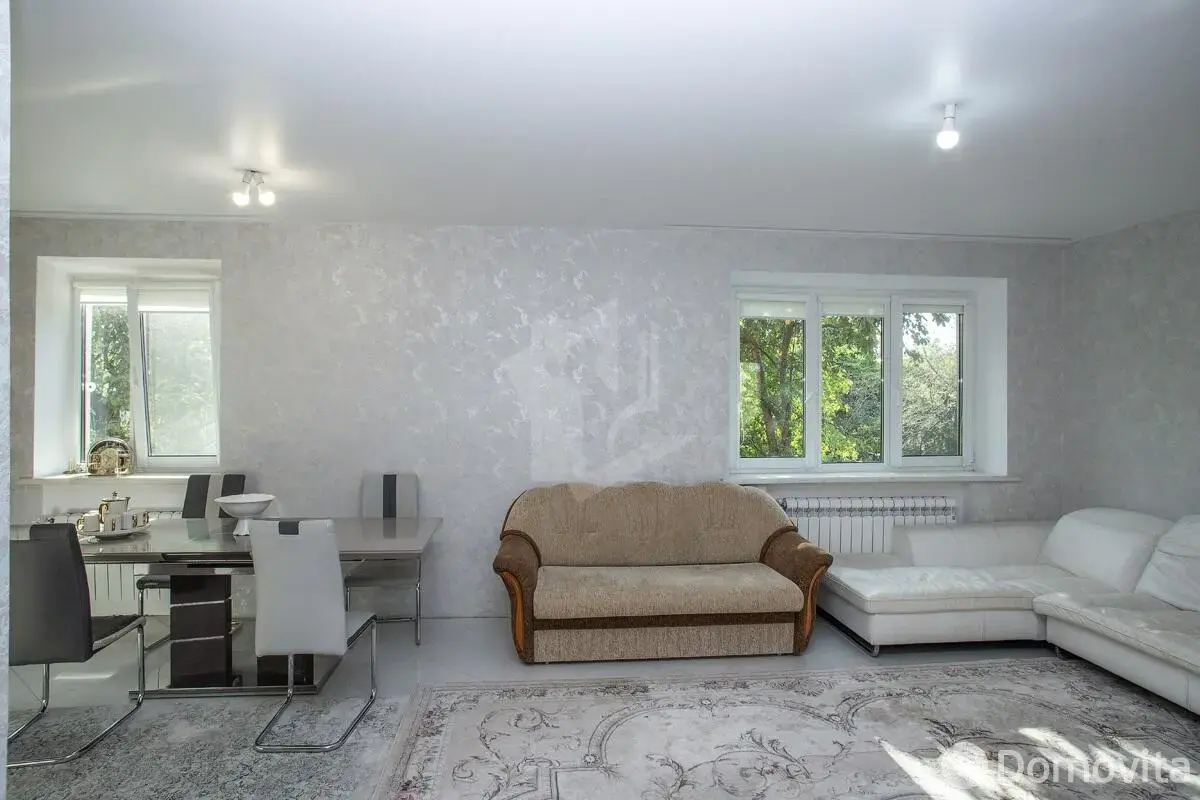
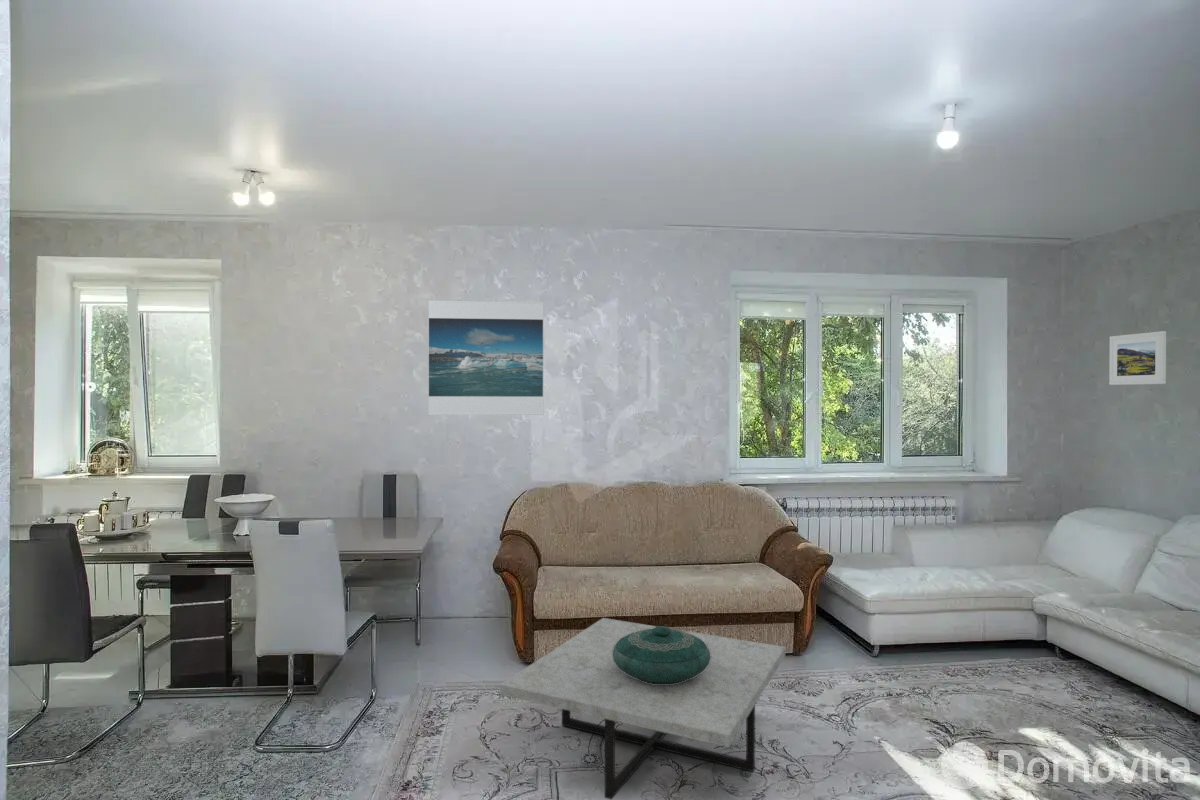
+ decorative bowl [612,625,711,684]
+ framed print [1108,330,1167,386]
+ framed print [427,299,545,416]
+ coffee table [499,617,786,800]
